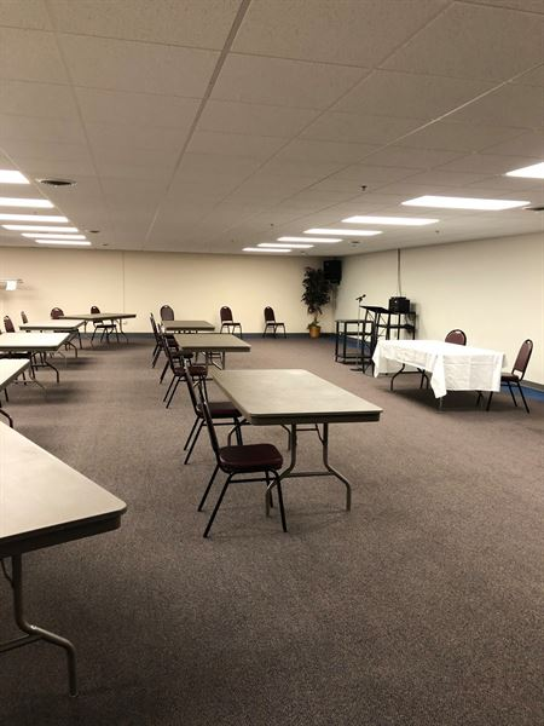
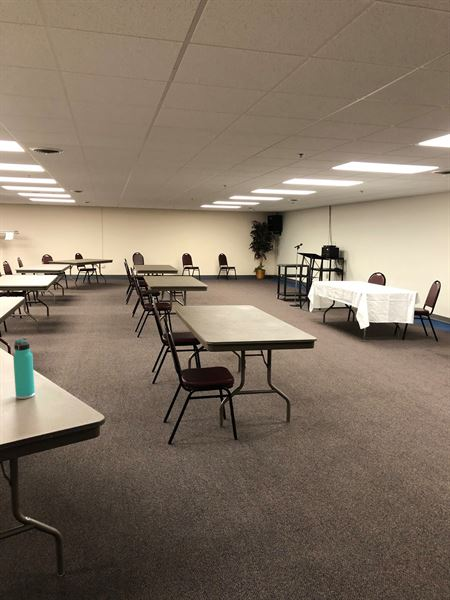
+ thermos bottle [12,338,36,400]
